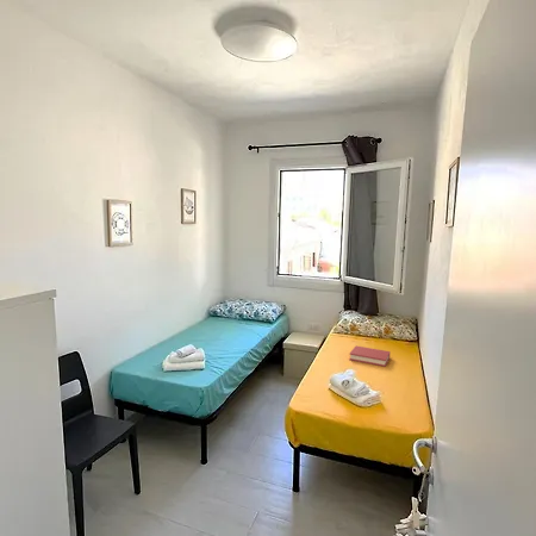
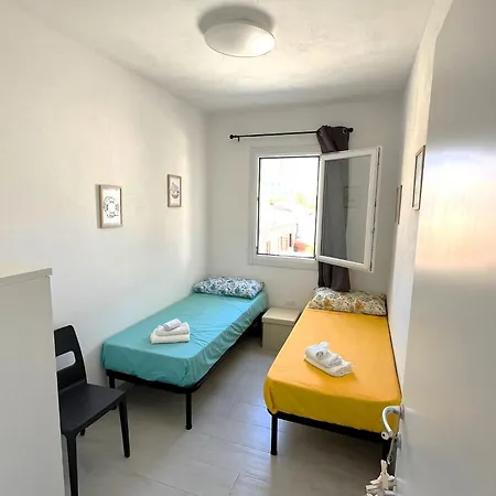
- hardback book [348,344,392,368]
